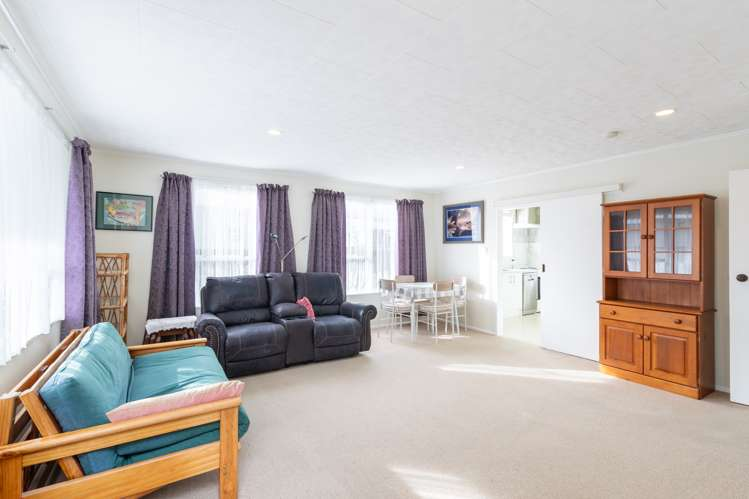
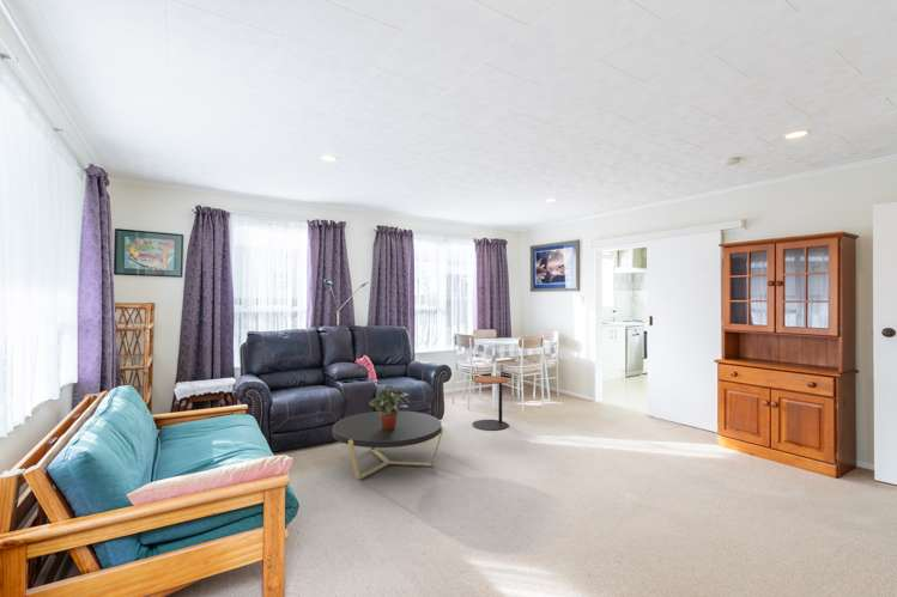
+ potted plant [368,384,411,430]
+ side table [472,374,510,432]
+ coffee table [331,409,444,481]
